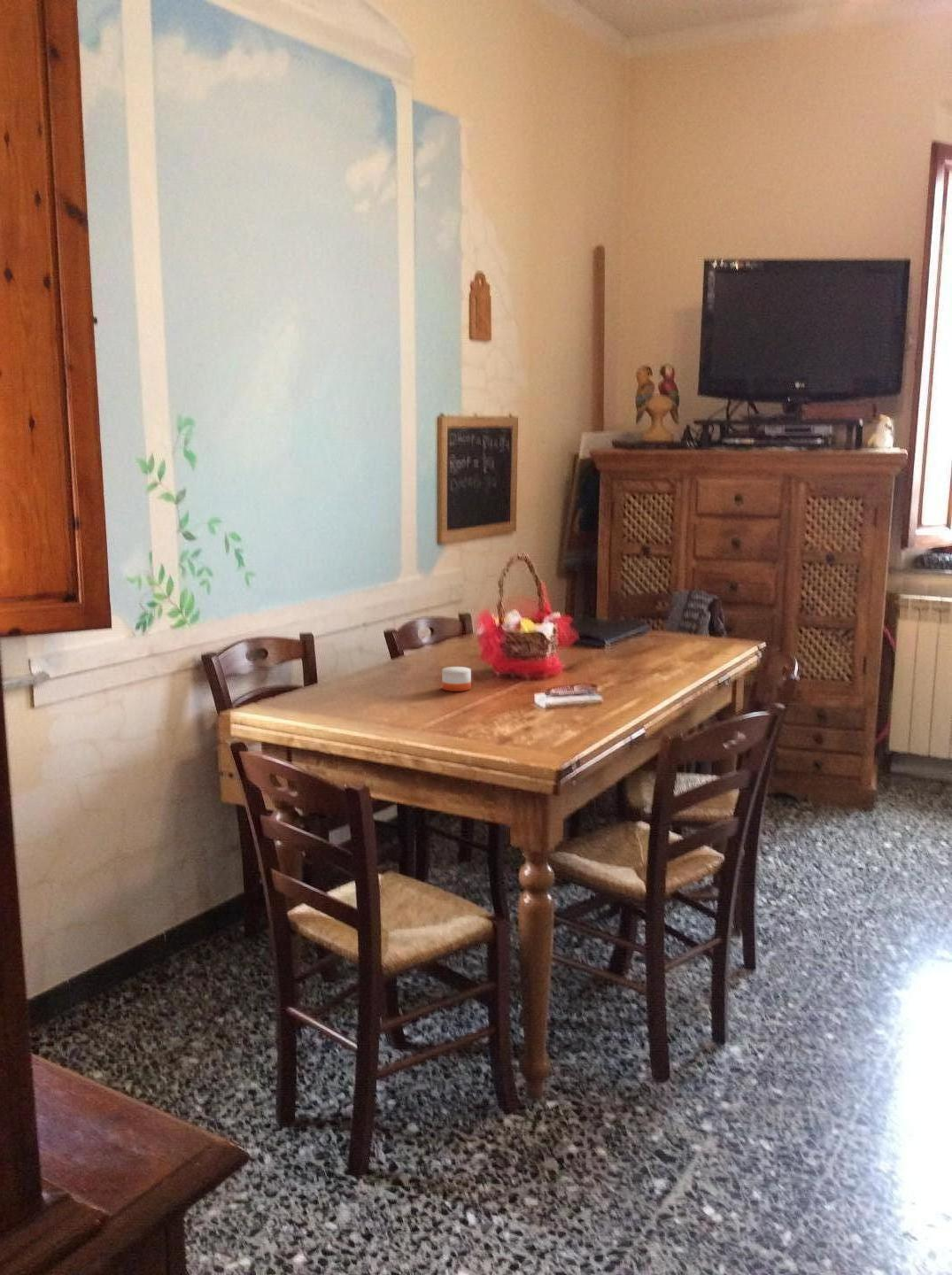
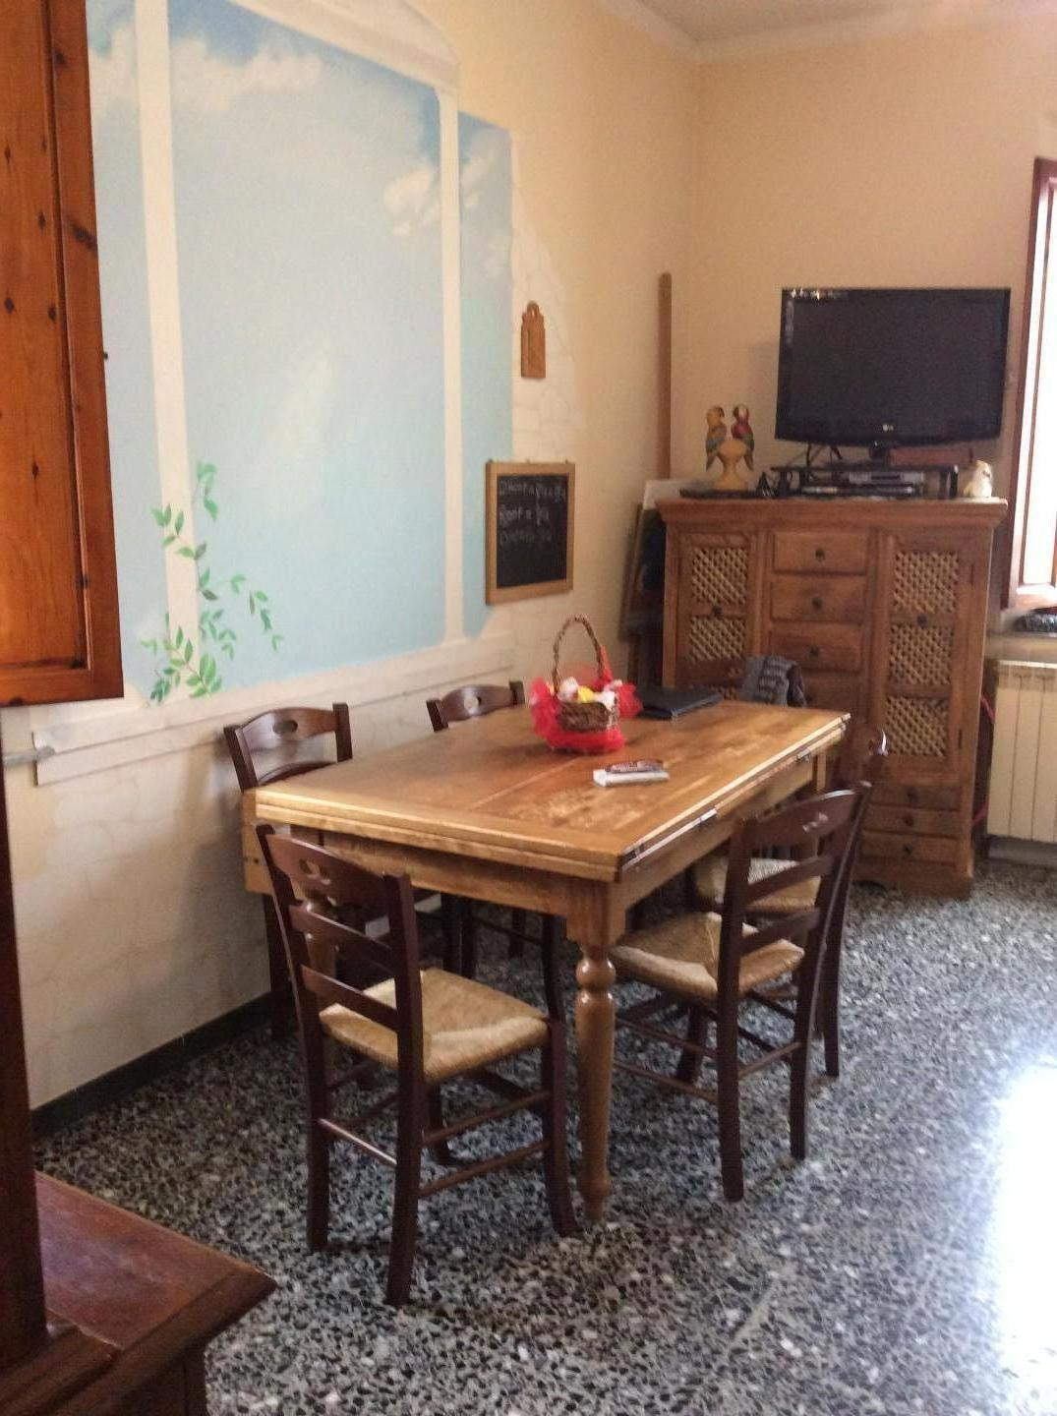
- candle [441,660,472,692]
